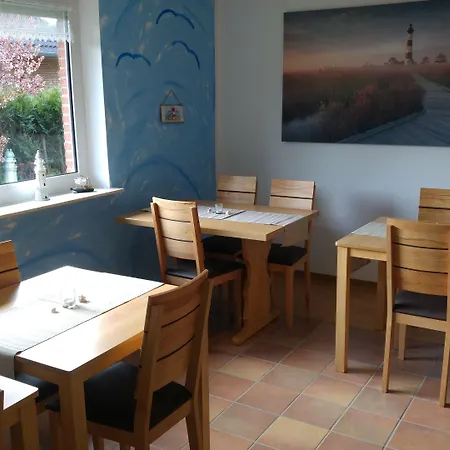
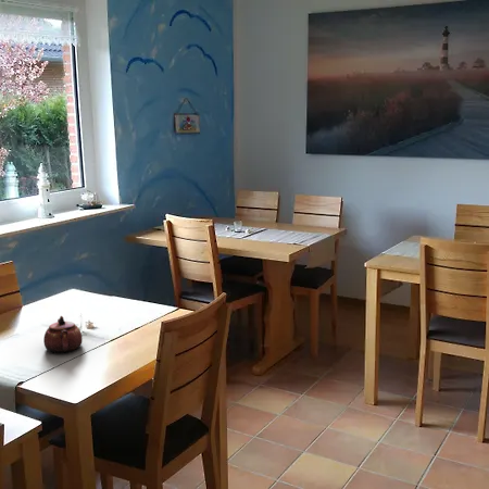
+ teapot [42,315,84,353]
